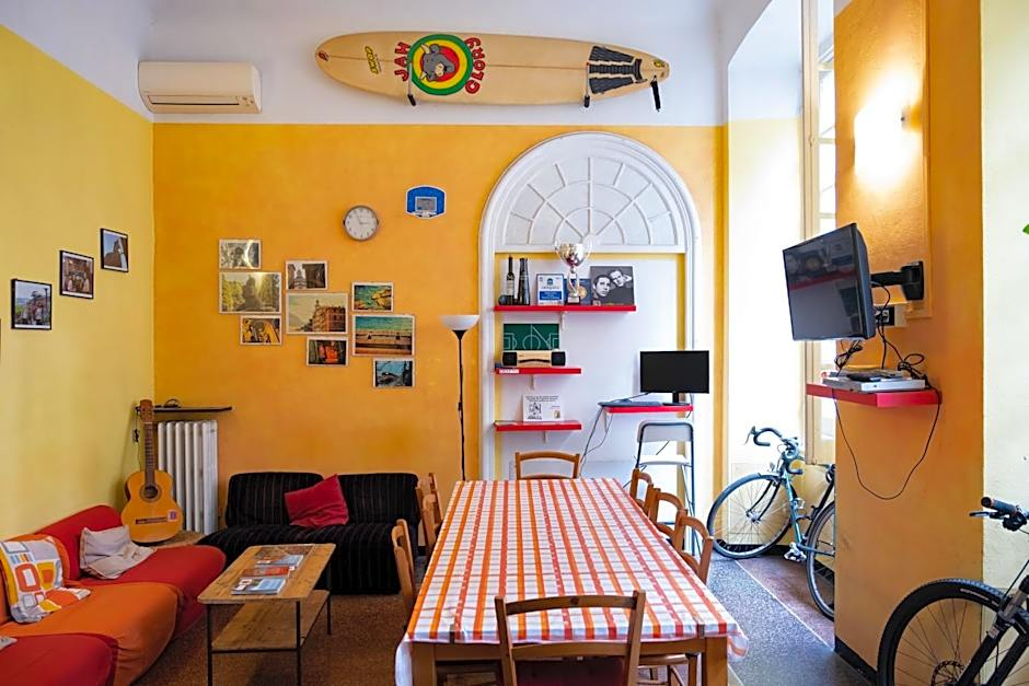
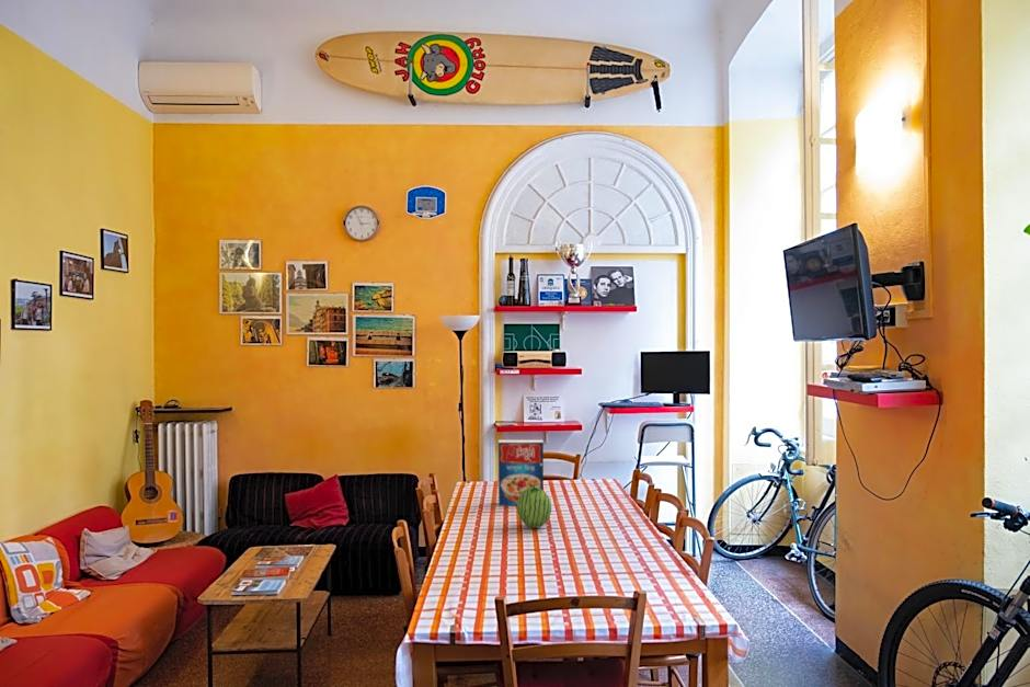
+ fruit [516,483,552,529]
+ cereal box [497,439,545,506]
